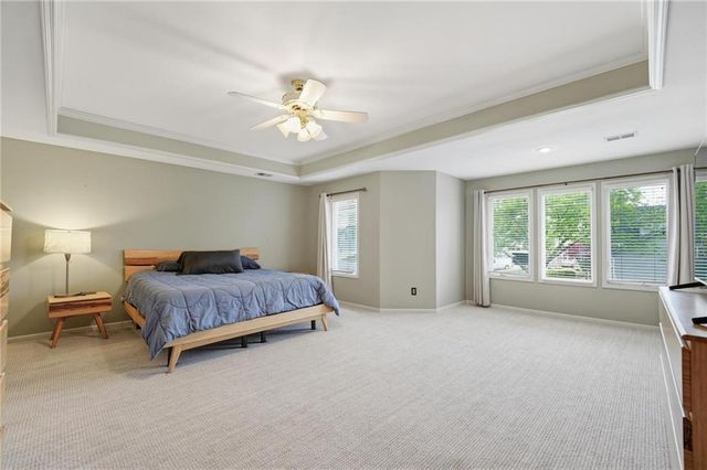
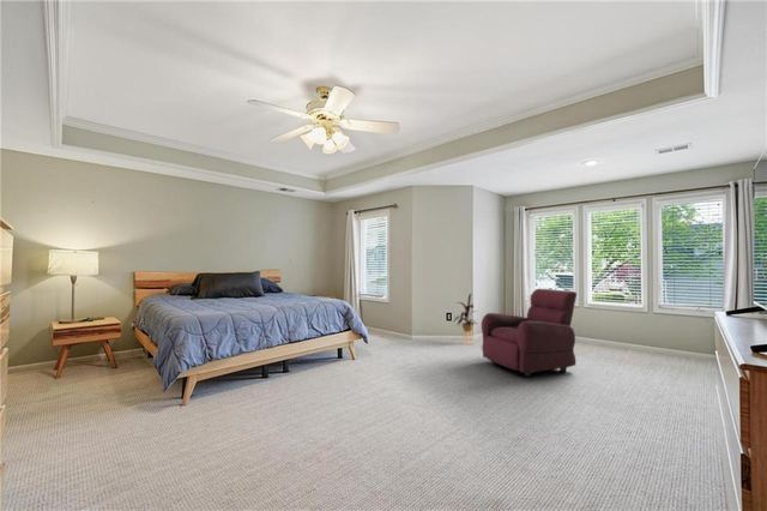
+ armchair [481,288,578,377]
+ house plant [453,293,478,345]
